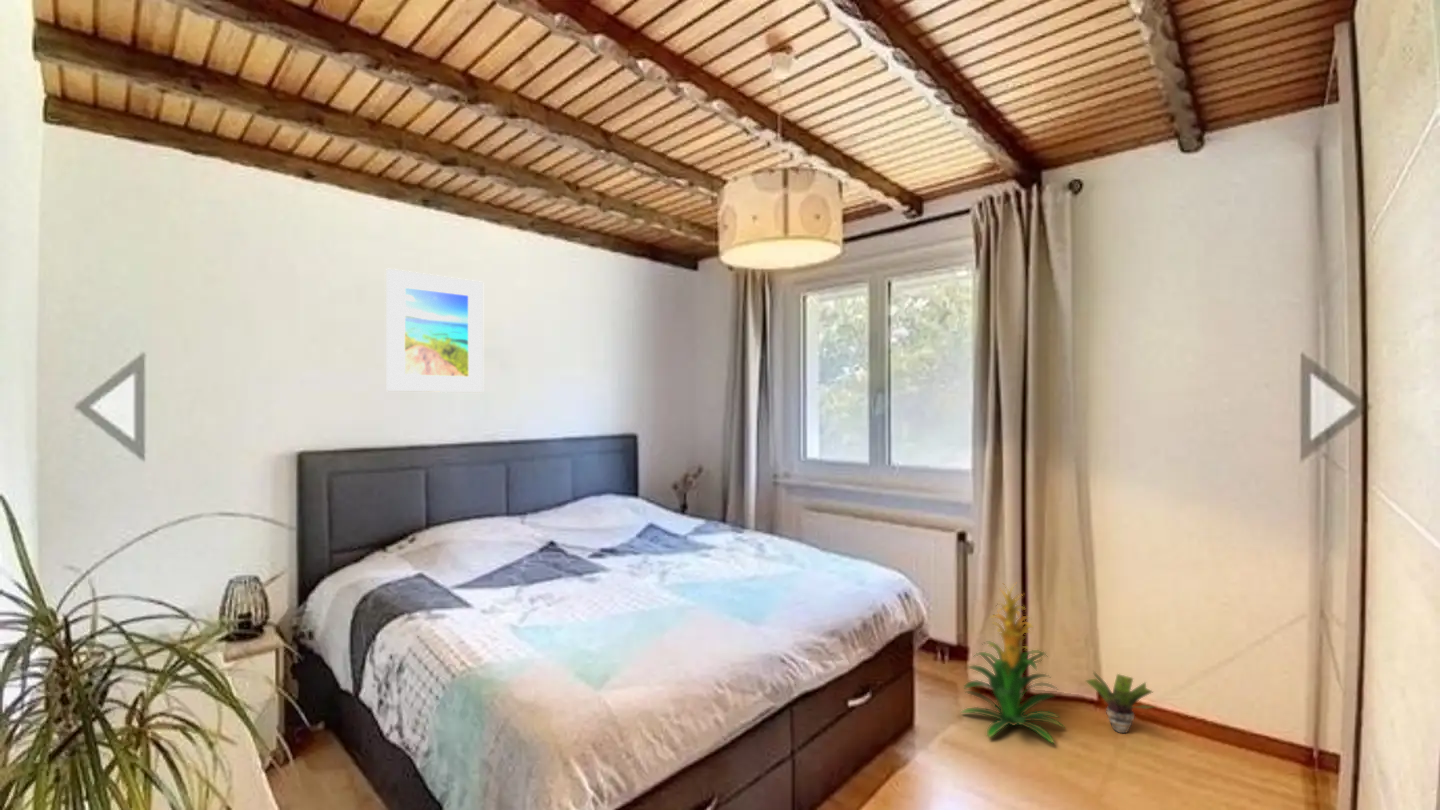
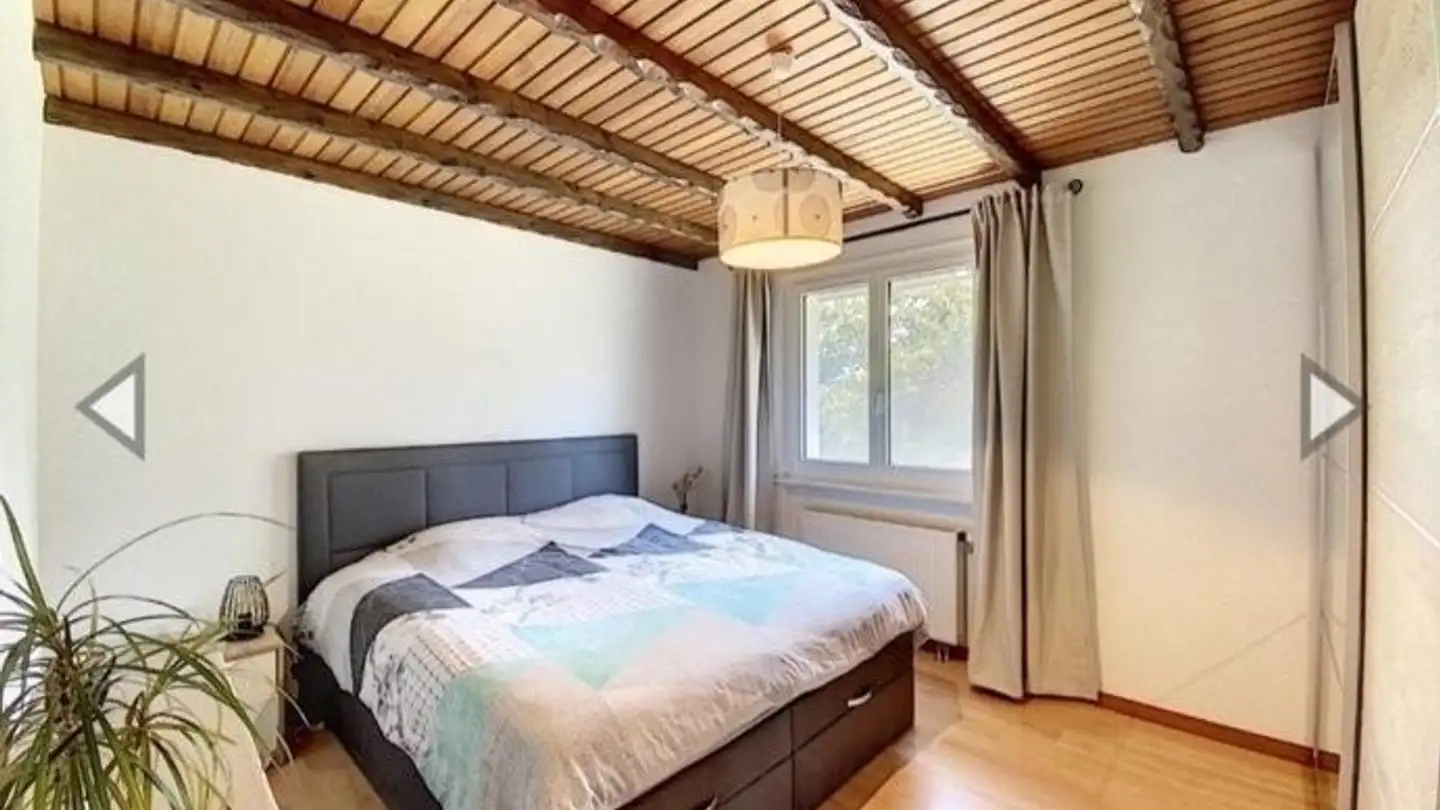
- indoor plant [959,582,1067,745]
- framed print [385,268,484,393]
- potted plant [1084,670,1156,734]
